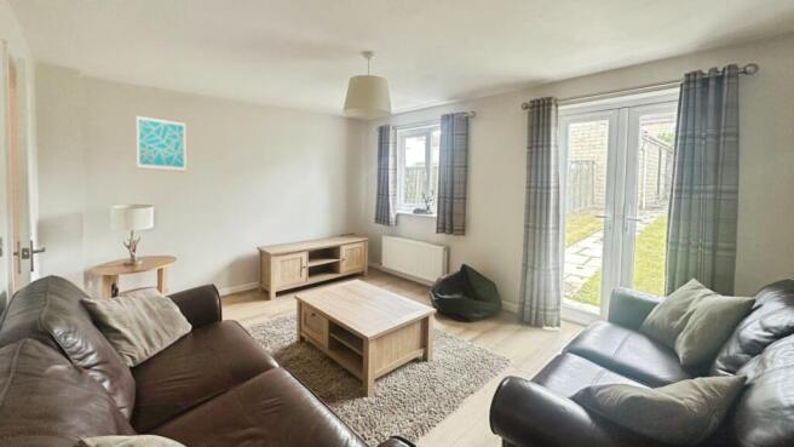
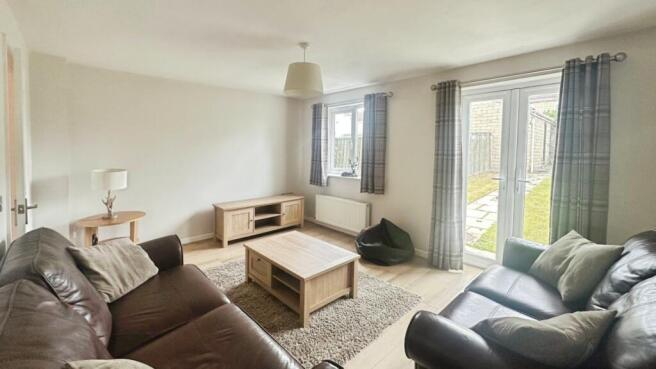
- wall art [136,113,188,173]
